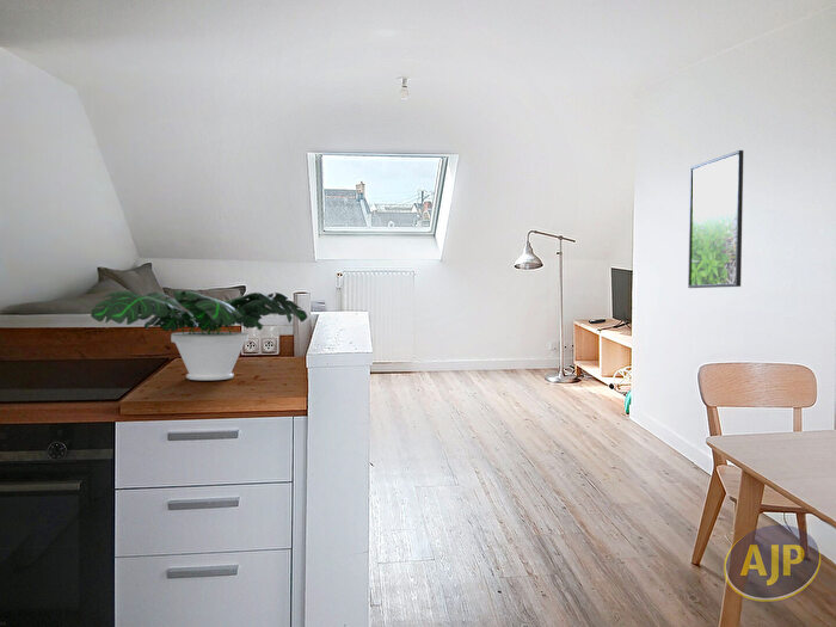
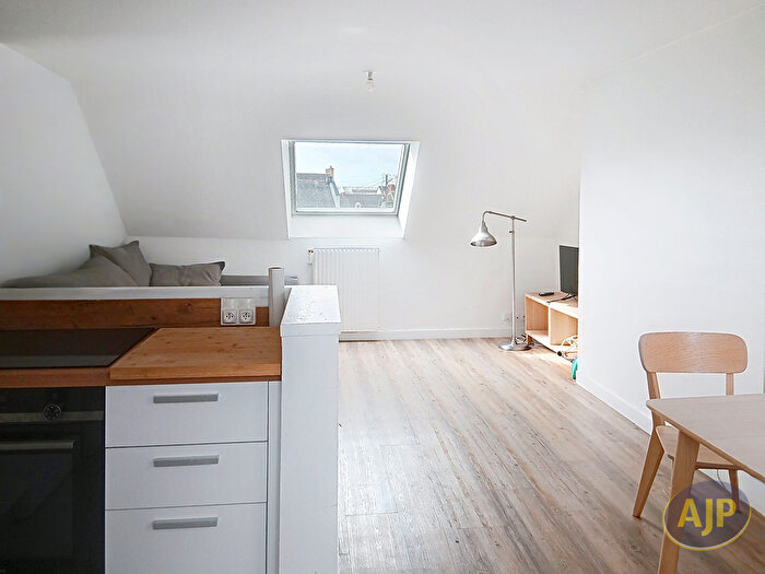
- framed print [687,149,744,289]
- potted plant [90,289,308,381]
